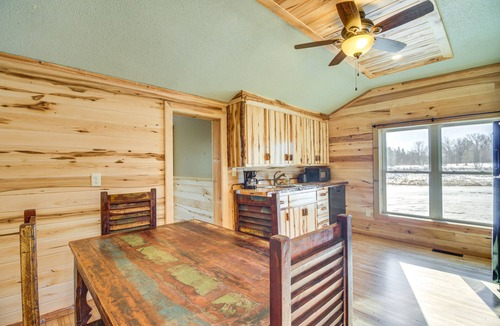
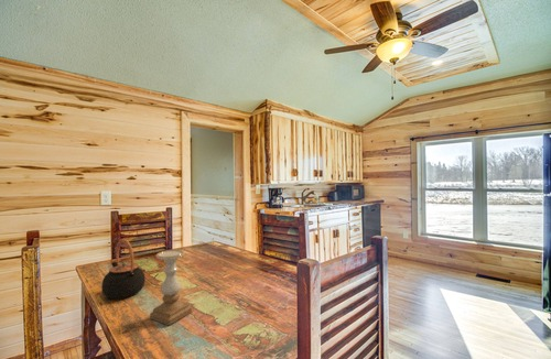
+ candle holder [149,249,193,326]
+ teapot [100,238,147,301]
